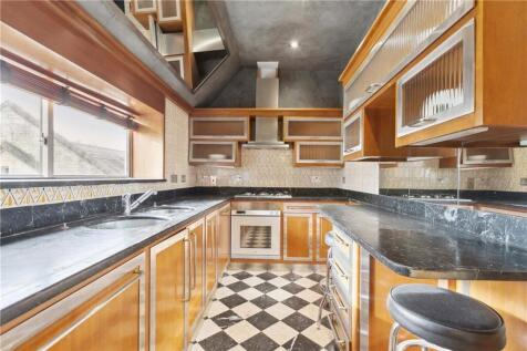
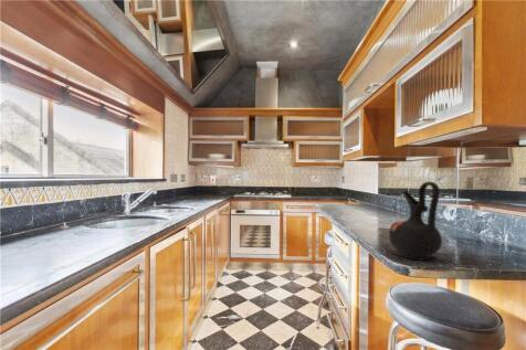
+ ceramic jug [388,181,443,262]
